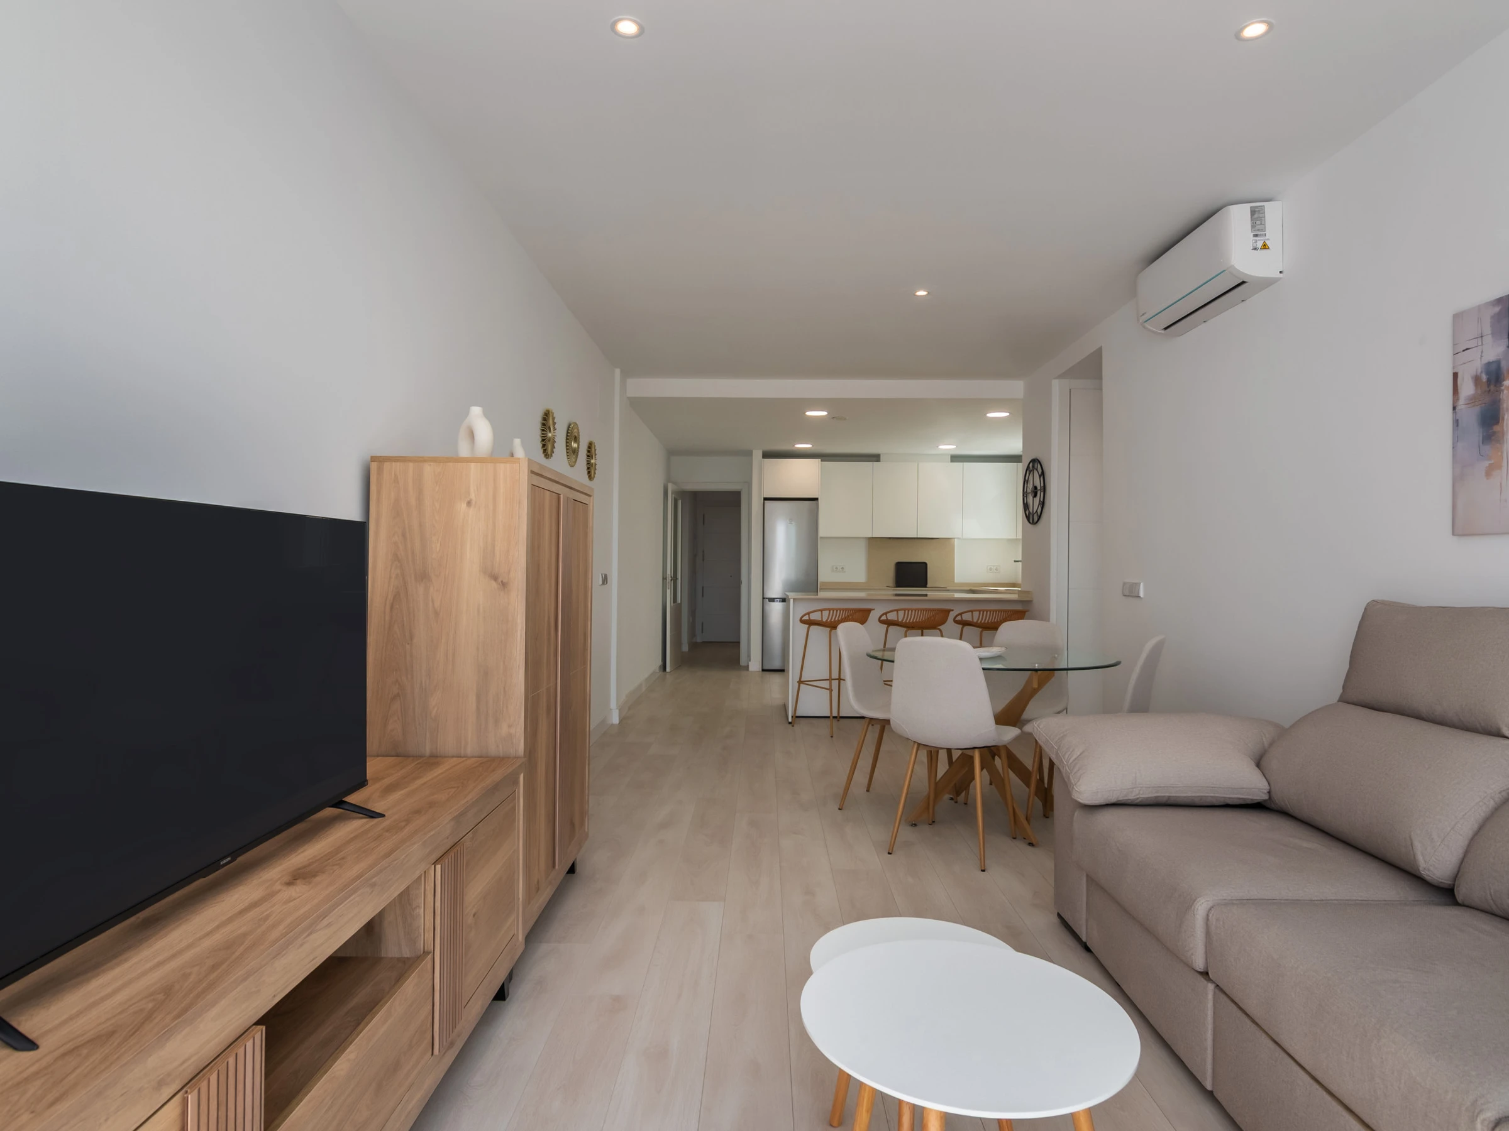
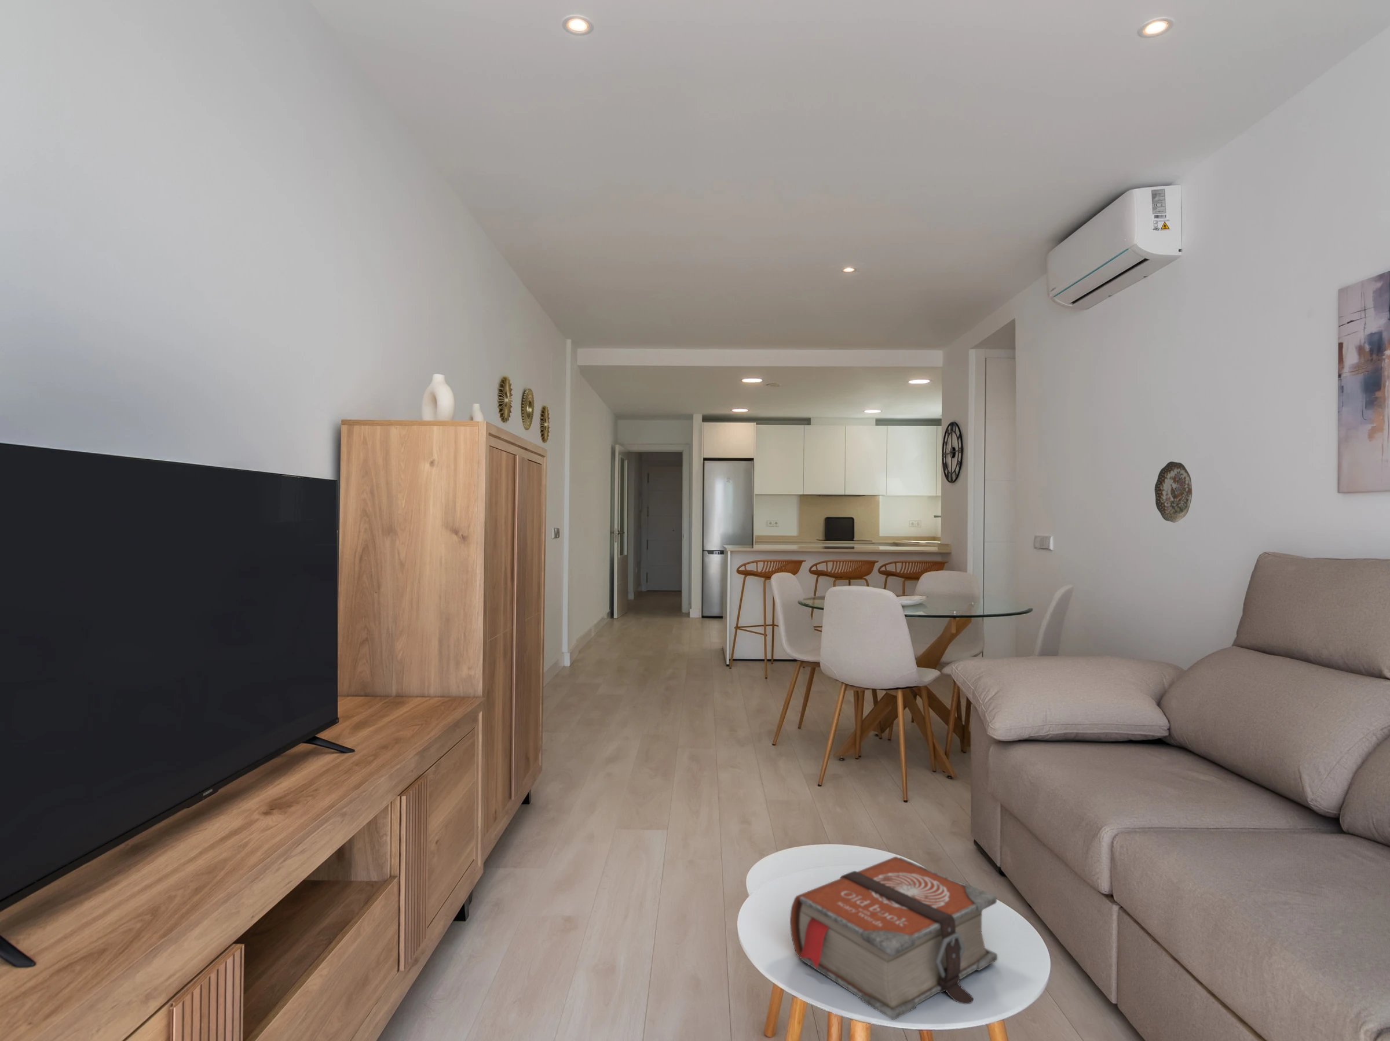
+ bible [789,856,998,1020]
+ decorative plate [1154,461,1193,524]
